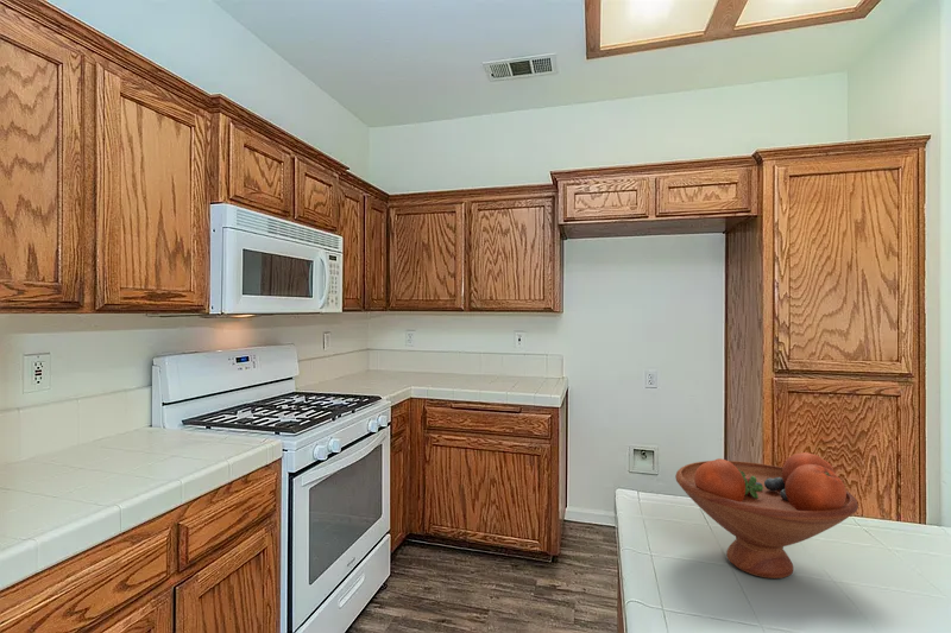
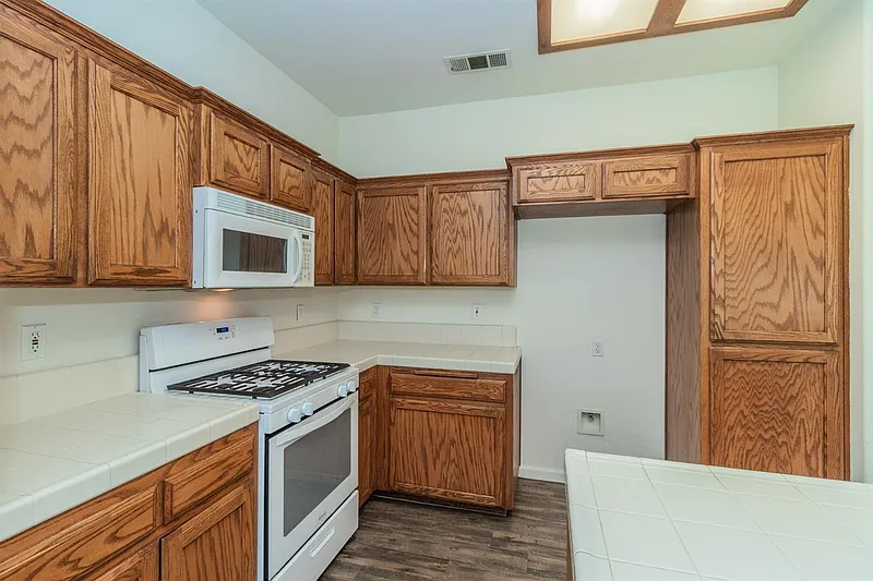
- fruit bowl [674,451,859,580]
